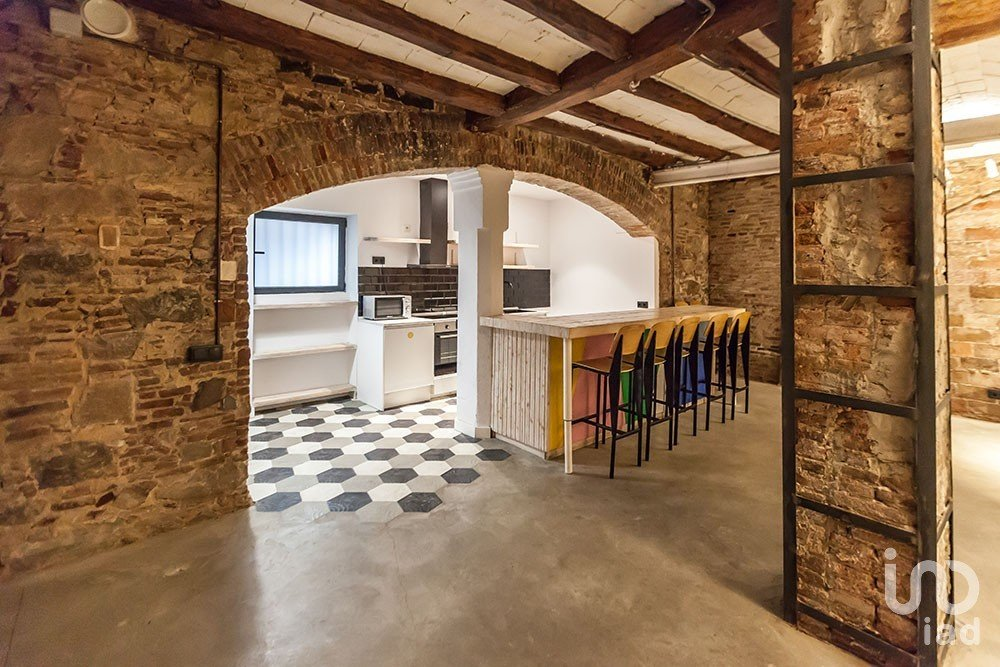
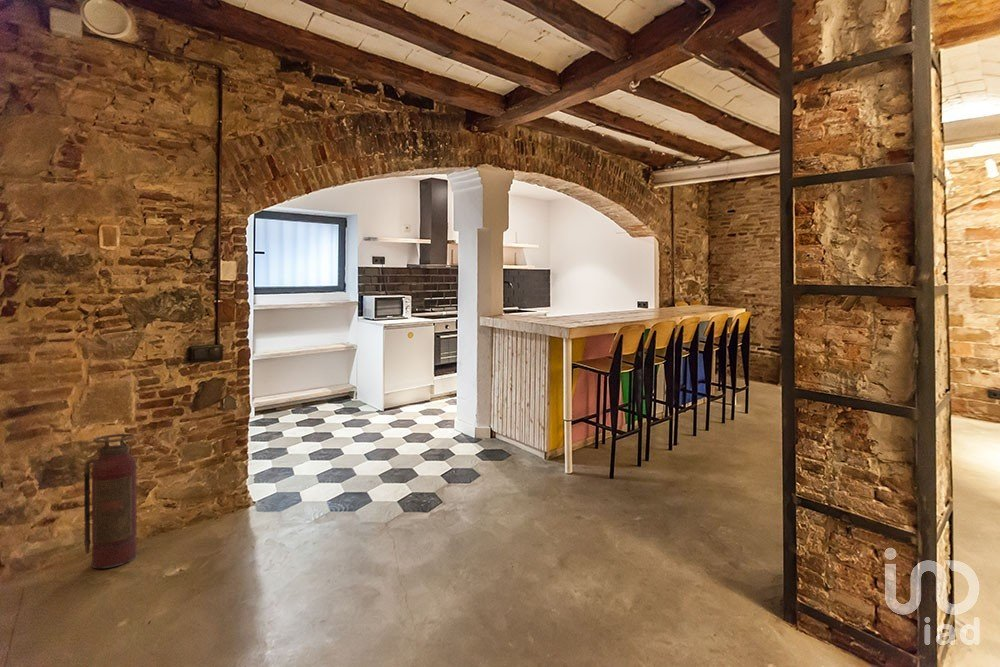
+ fire extinguisher [83,433,139,569]
